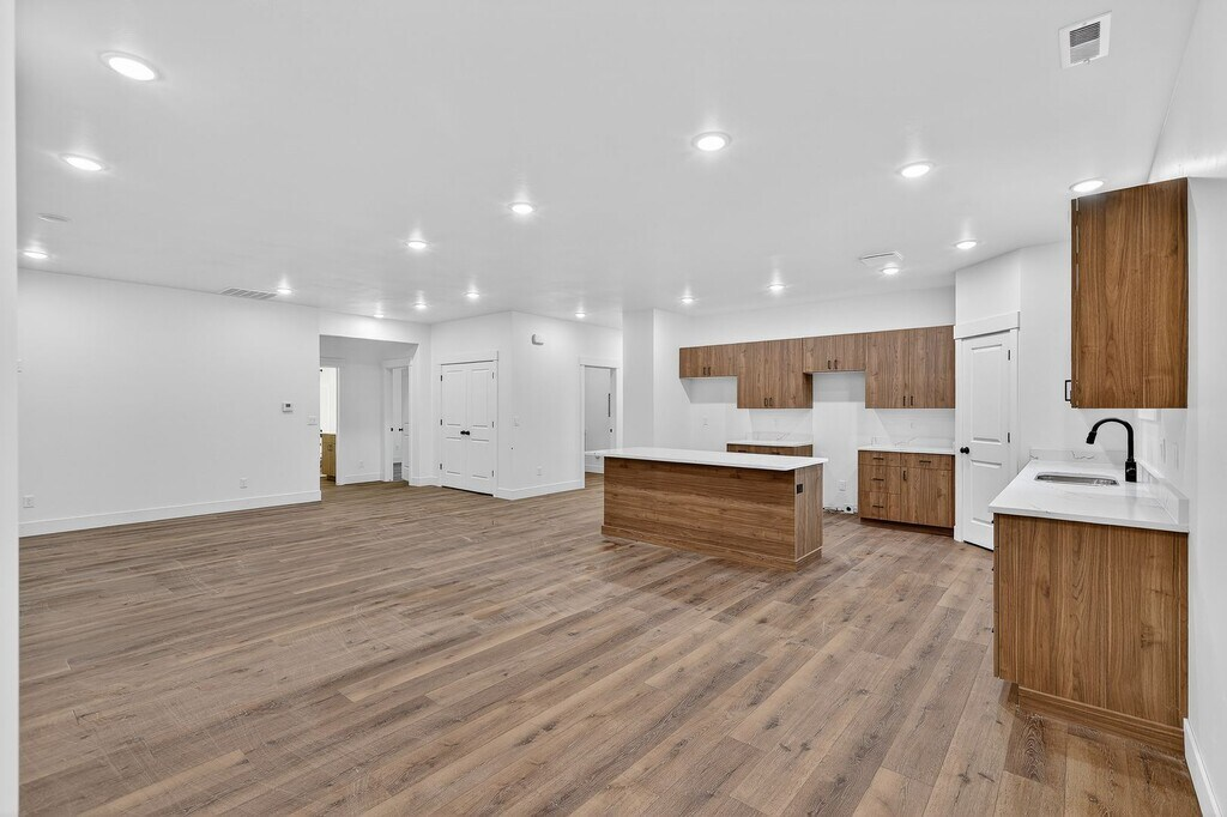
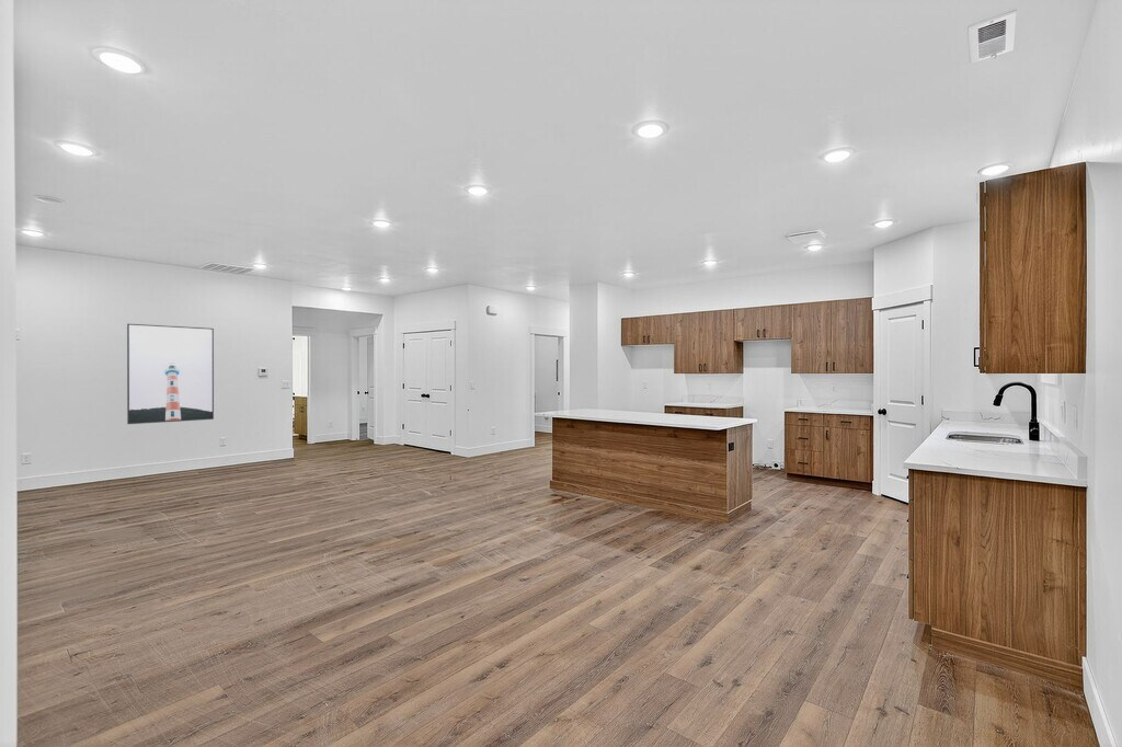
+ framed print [126,323,215,425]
